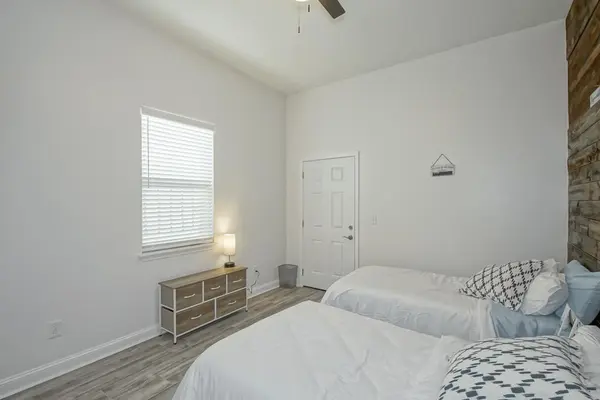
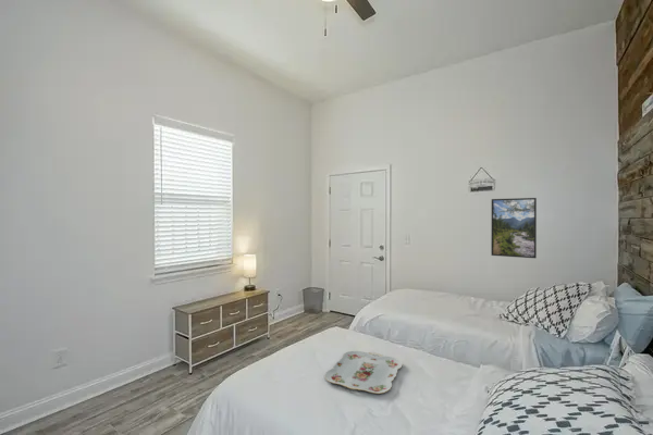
+ serving tray [324,350,404,395]
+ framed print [490,197,538,259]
